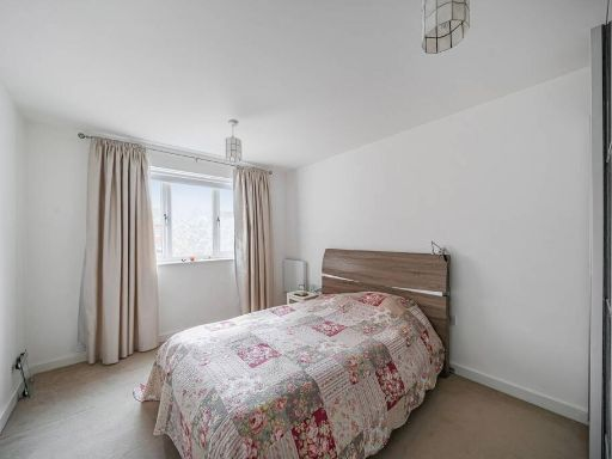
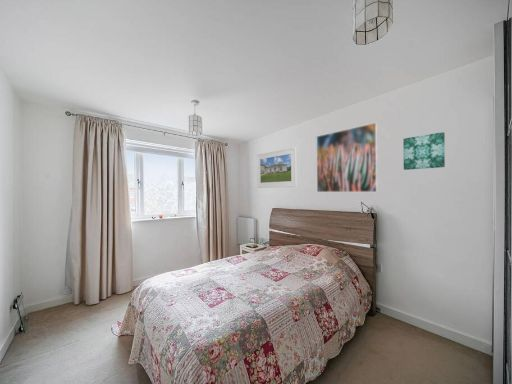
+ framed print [256,146,298,189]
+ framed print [315,122,379,193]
+ wall art [402,131,446,171]
